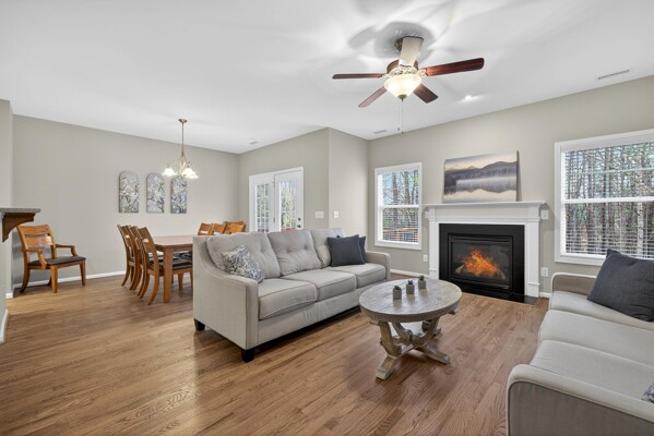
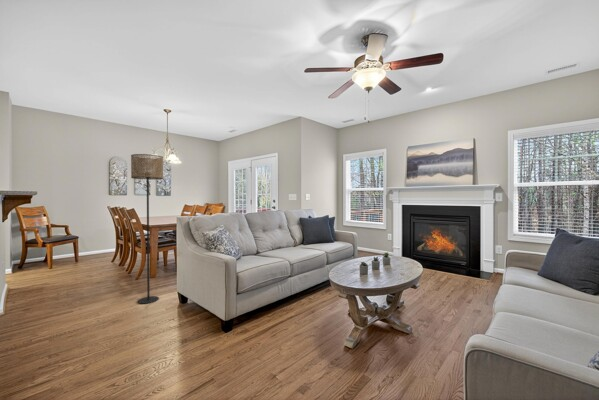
+ floor lamp [130,153,164,305]
